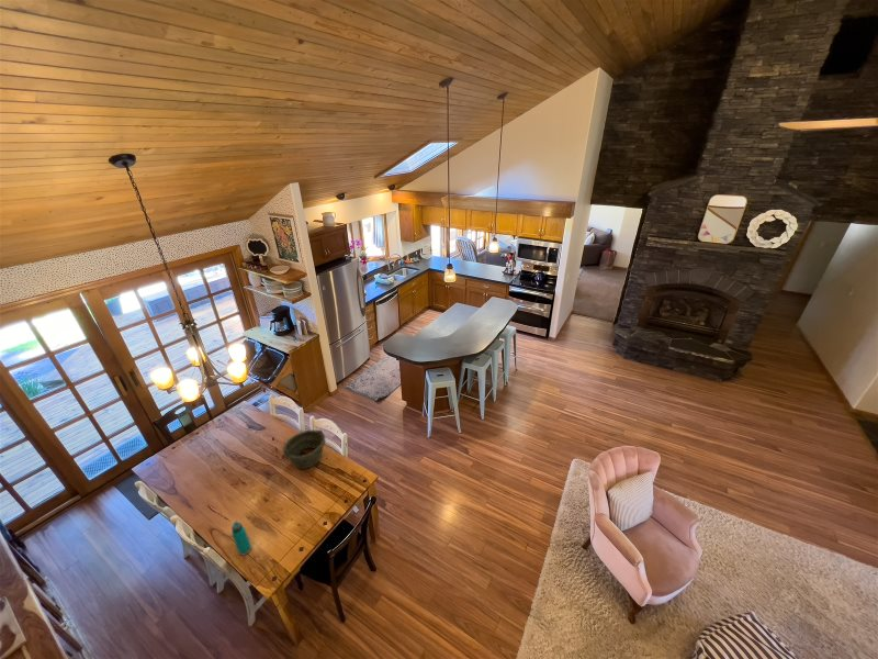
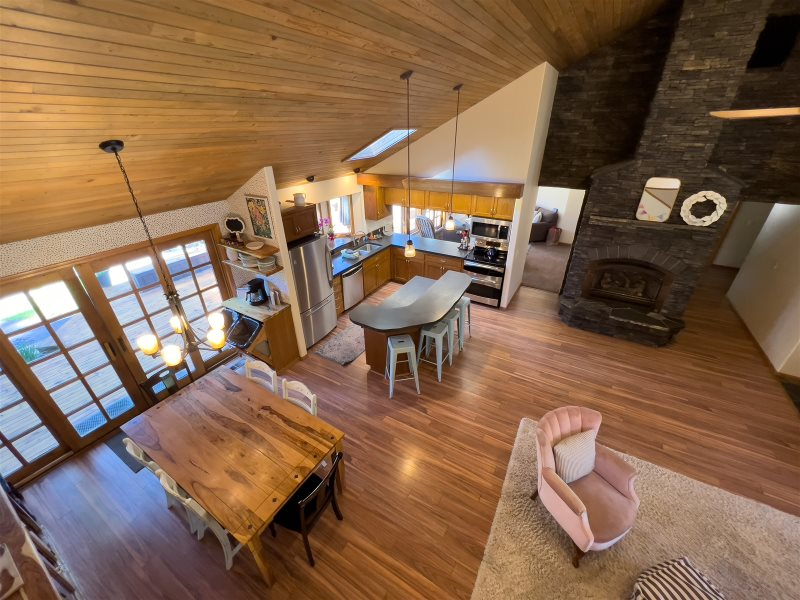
- bowl [282,428,326,469]
- water bottle [230,521,252,556]
